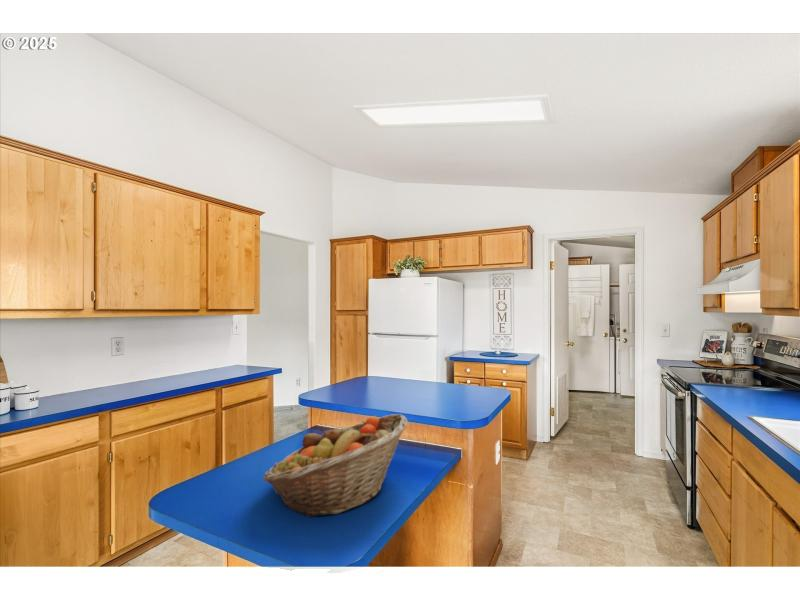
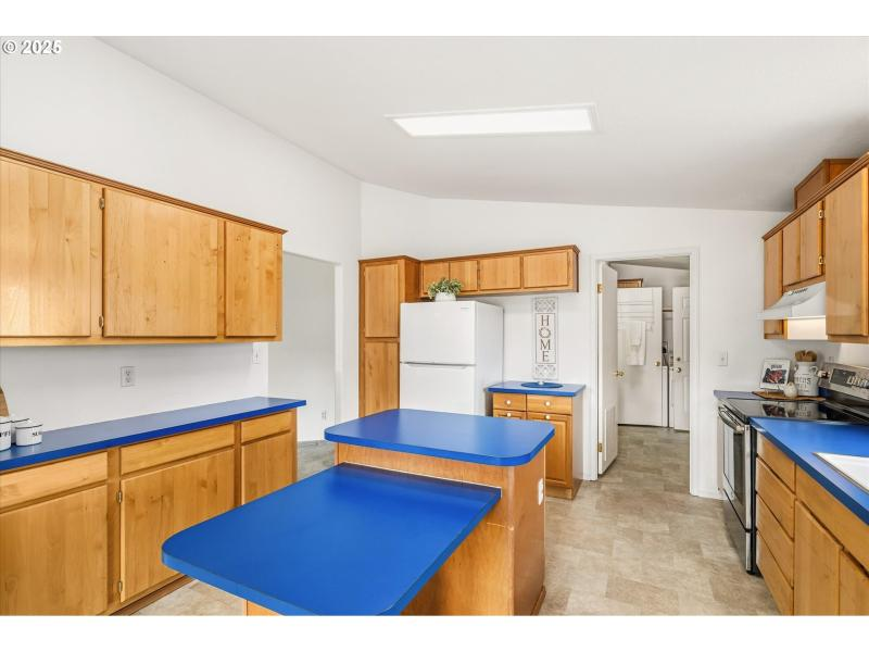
- fruit basket [262,413,408,519]
